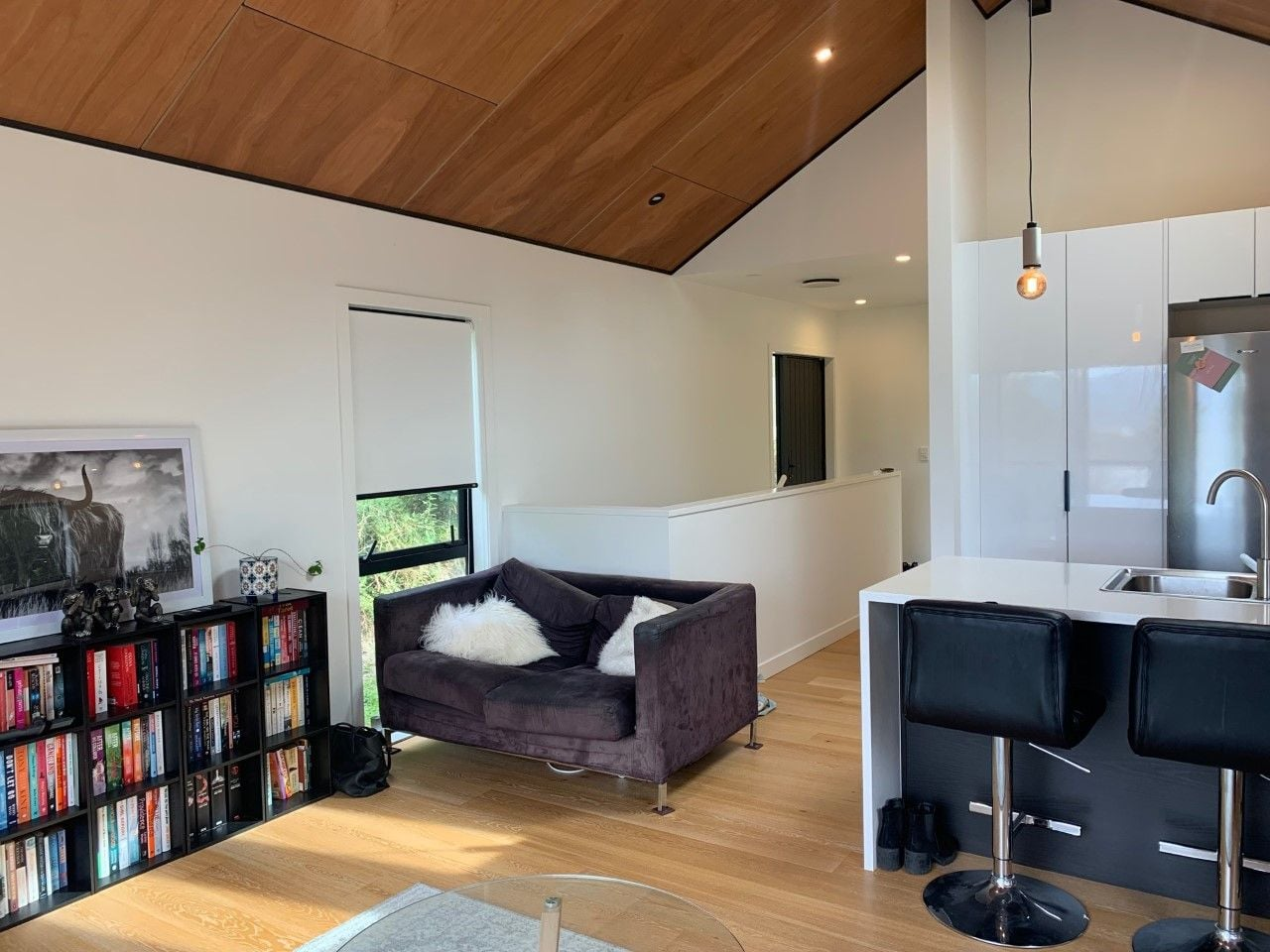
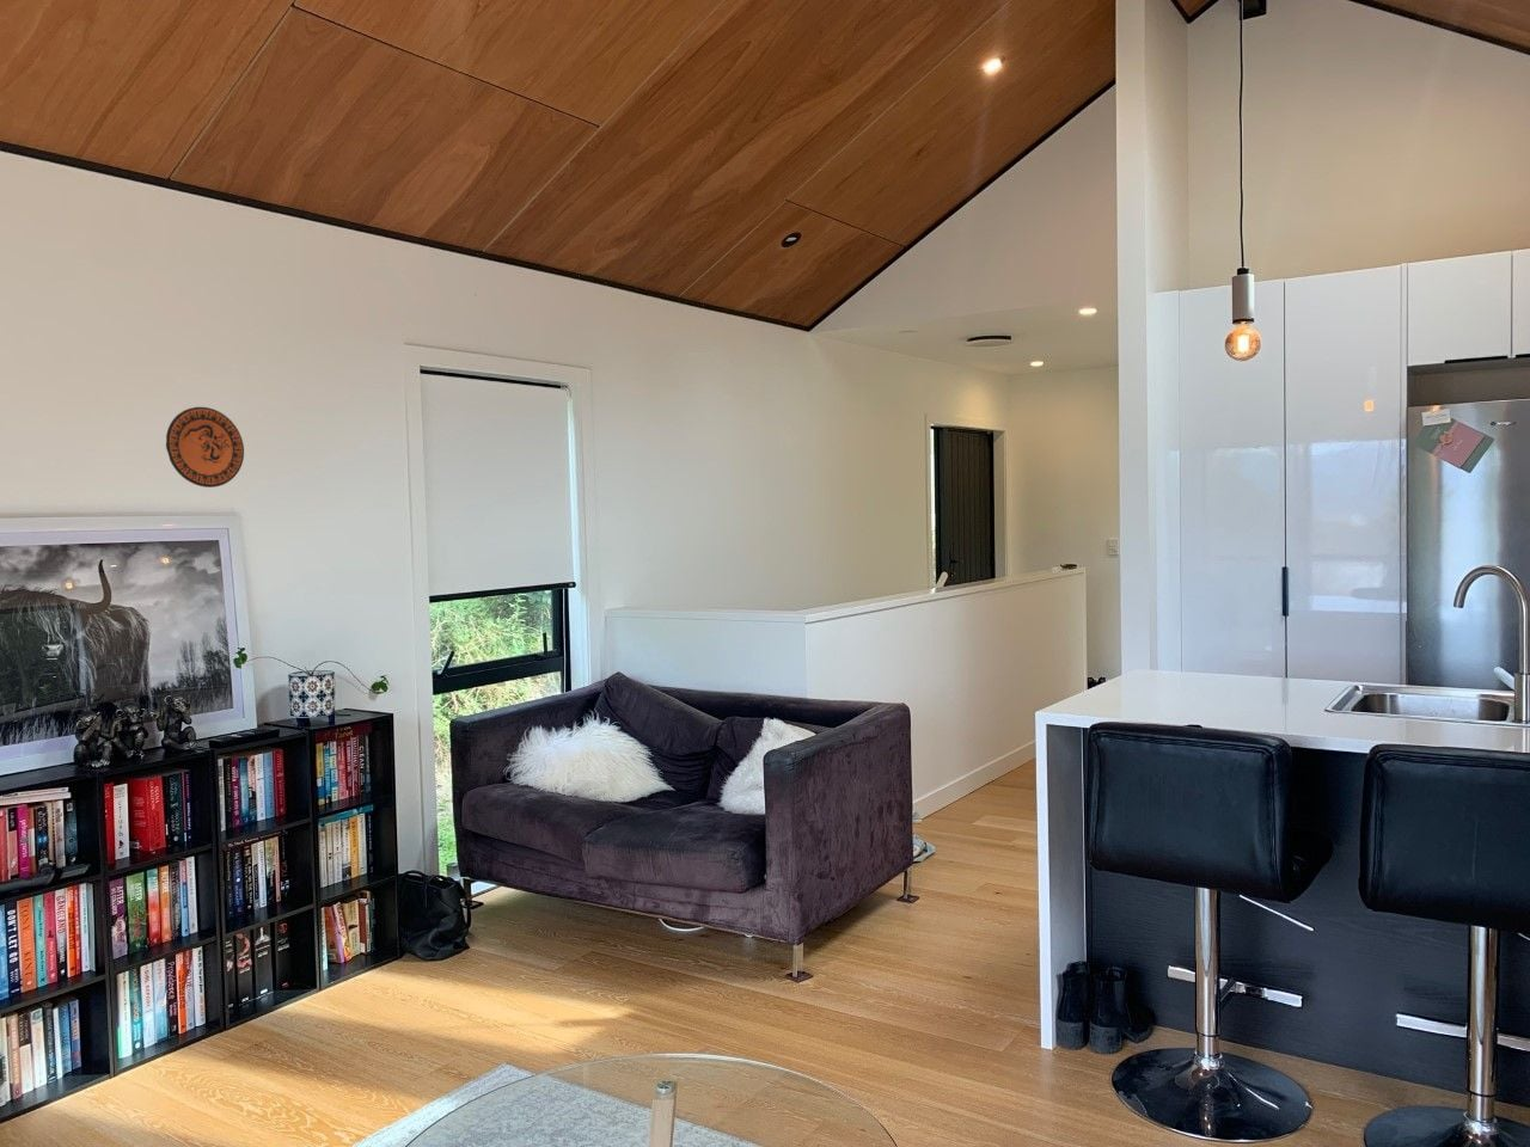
+ decorative plate [165,406,245,489]
